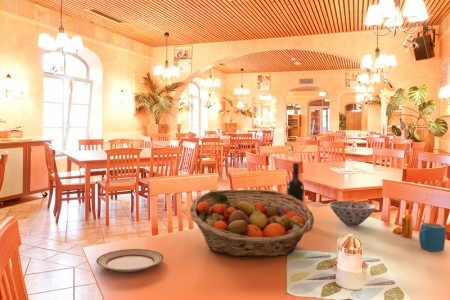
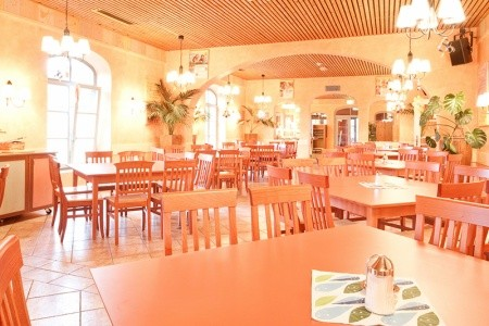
- bowl [328,200,377,227]
- mug [418,222,447,252]
- pepper shaker [392,213,414,238]
- plate [95,248,165,273]
- wine bottle [286,162,305,203]
- fruit basket [189,188,315,258]
